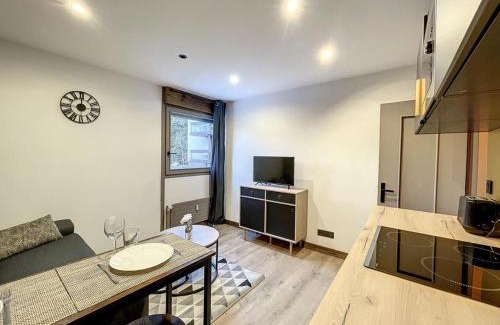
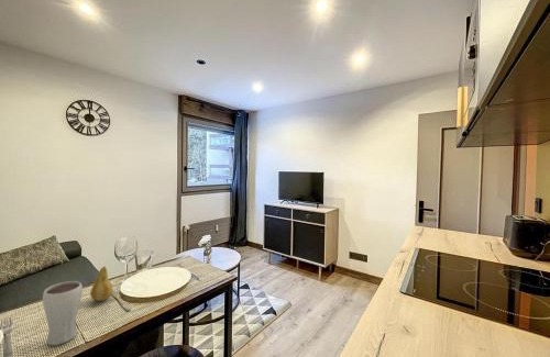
+ fruit [89,265,113,302]
+ drinking glass [42,280,84,346]
